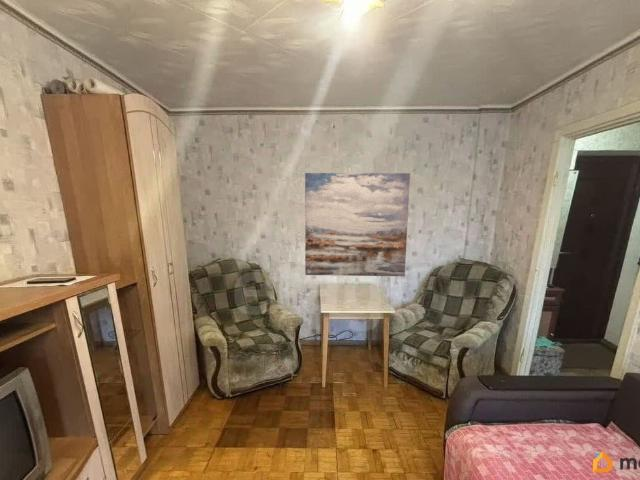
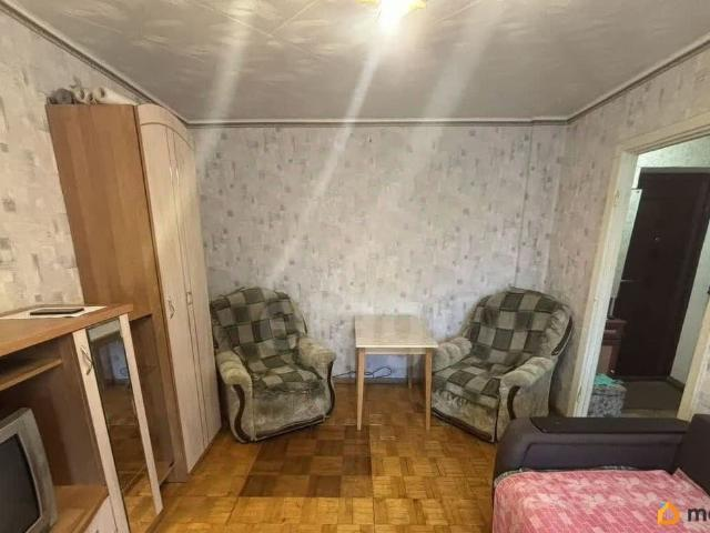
- wall art [304,172,411,277]
